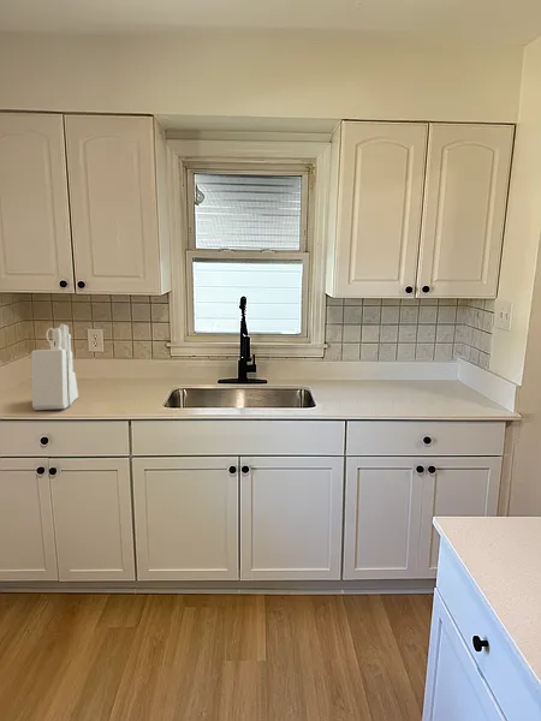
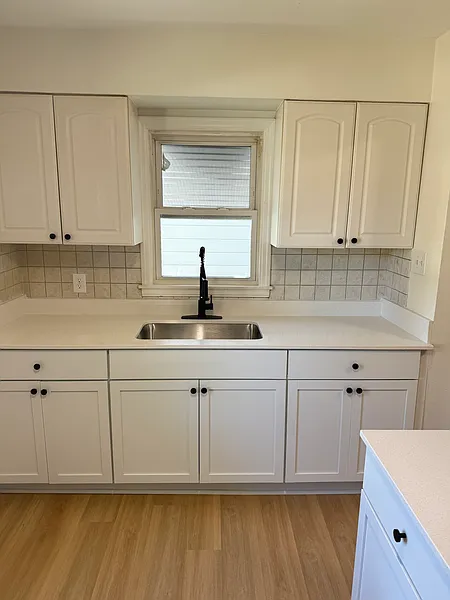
- knife block [30,322,79,411]
